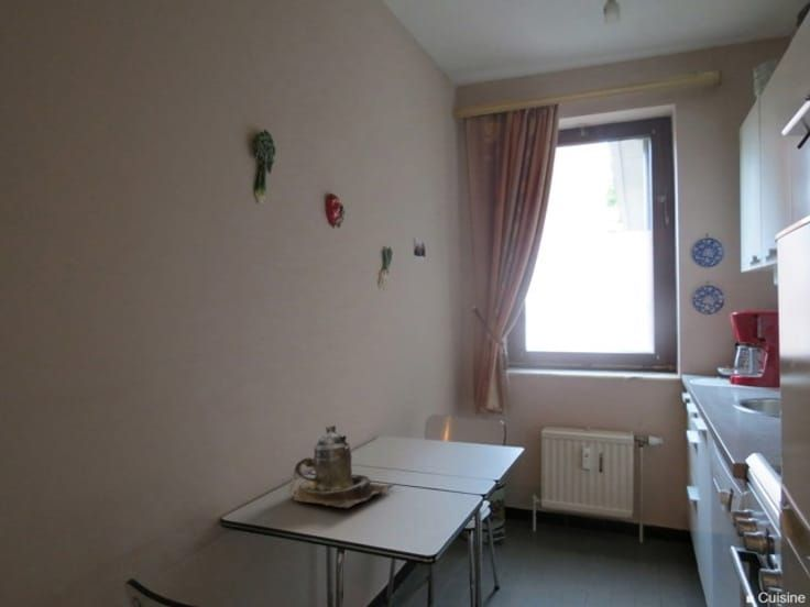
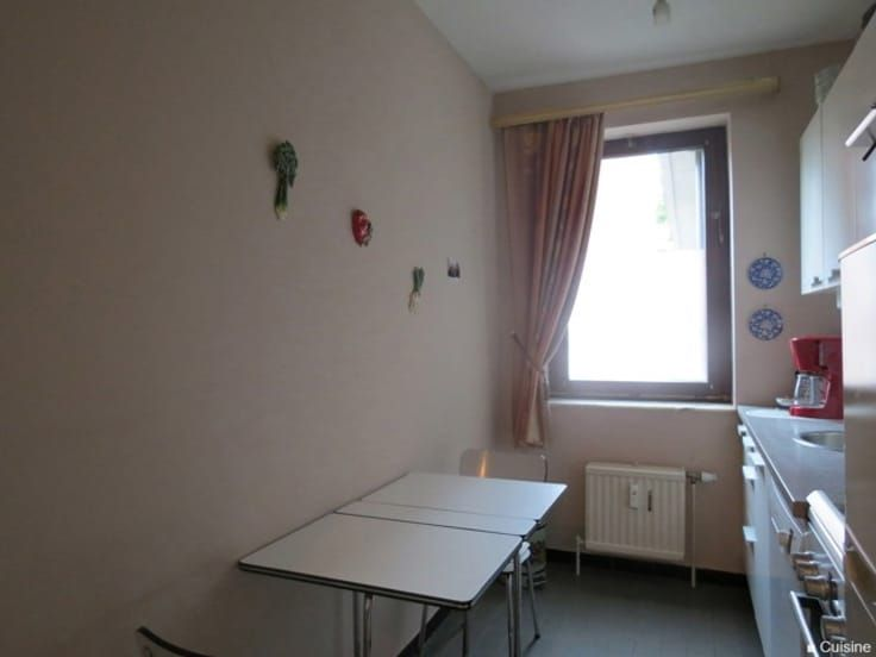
- teapot [287,424,398,509]
